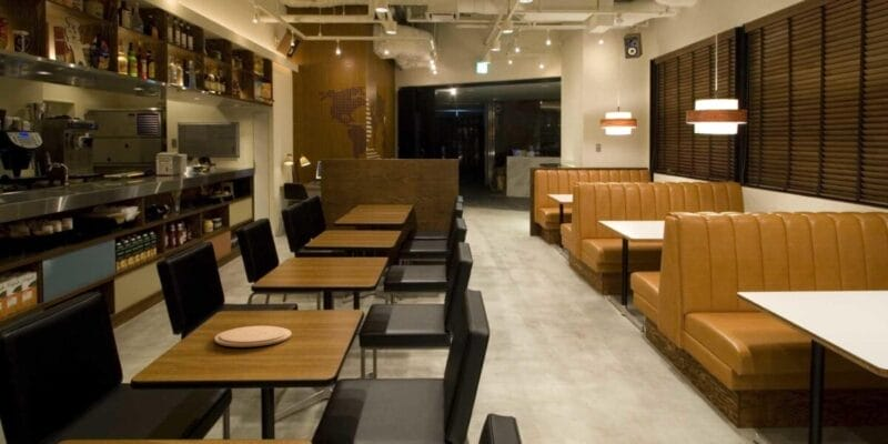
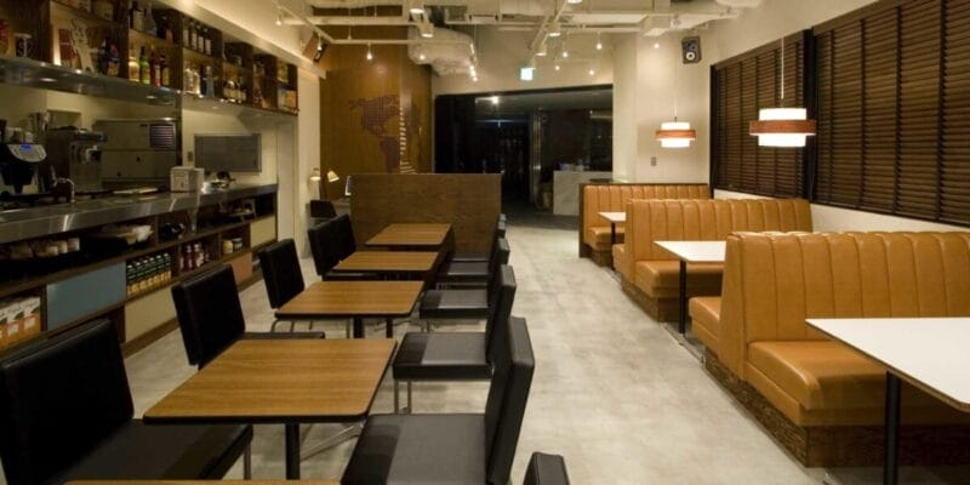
- plate [213,325,293,347]
